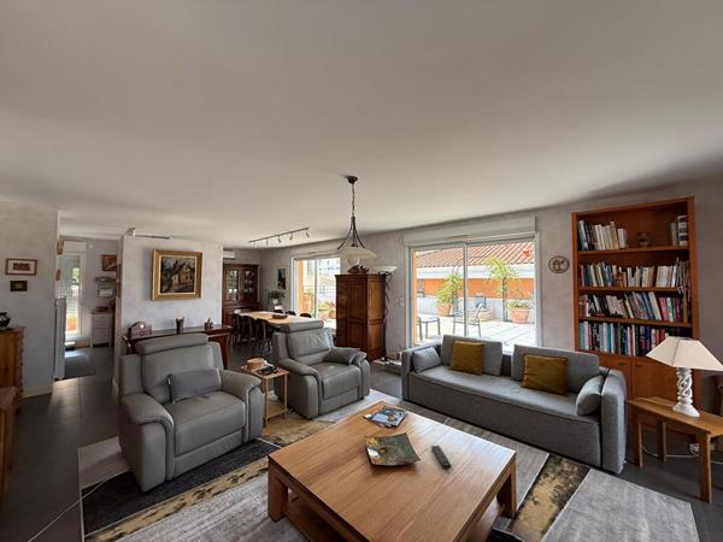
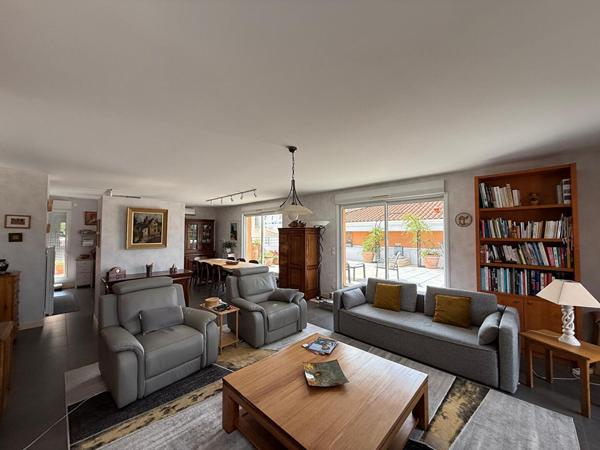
- remote control [430,444,452,470]
